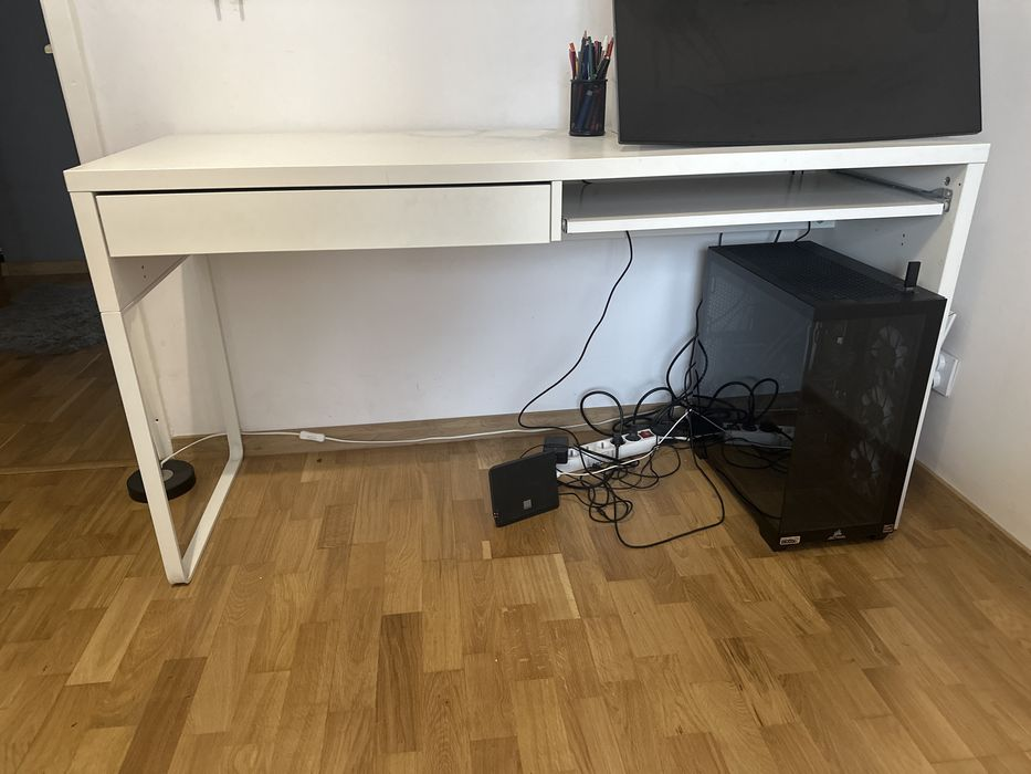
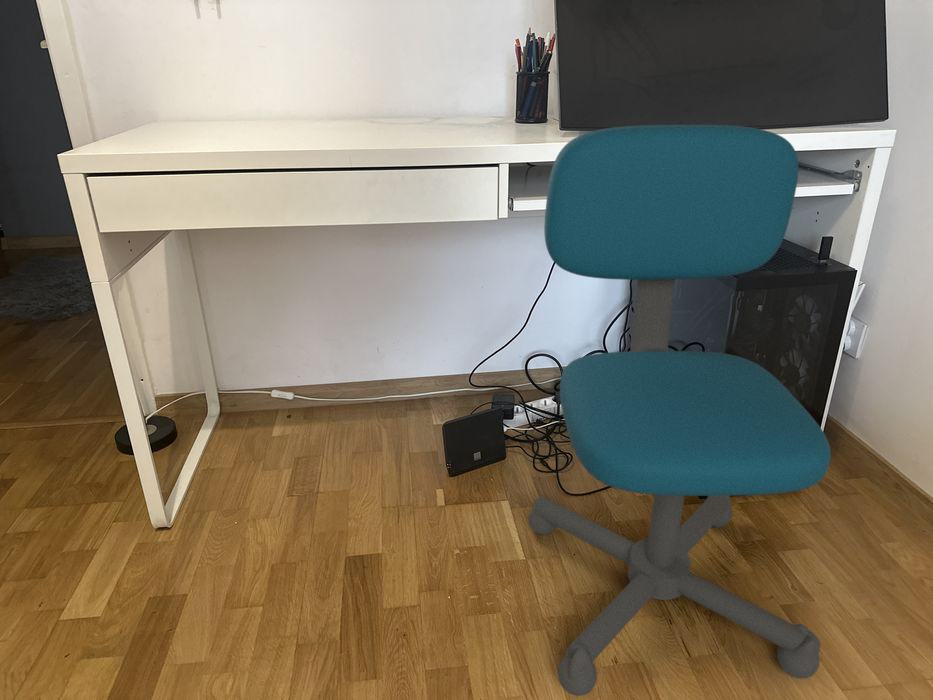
+ office chair [528,124,832,697]
